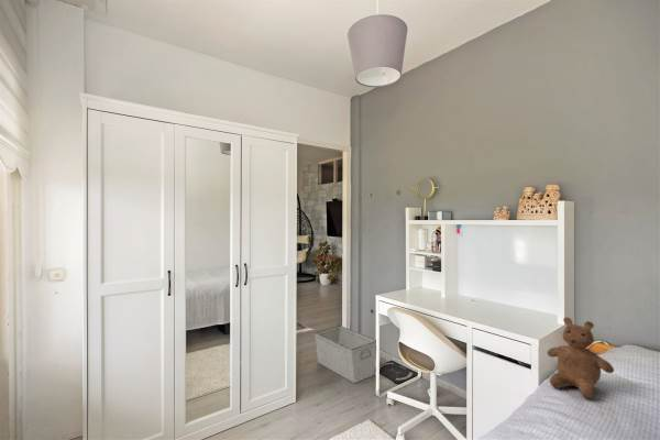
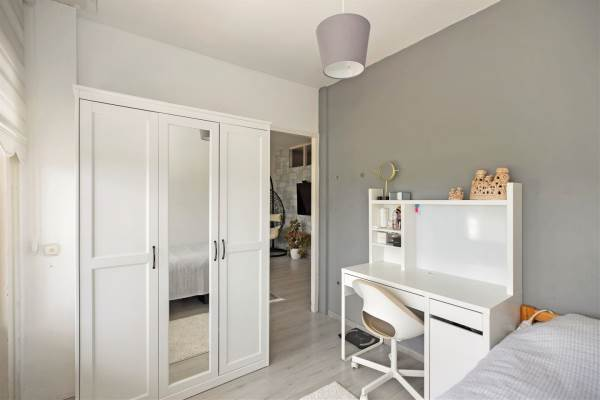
- storage bin [314,324,377,384]
- teddy bear [546,317,615,399]
